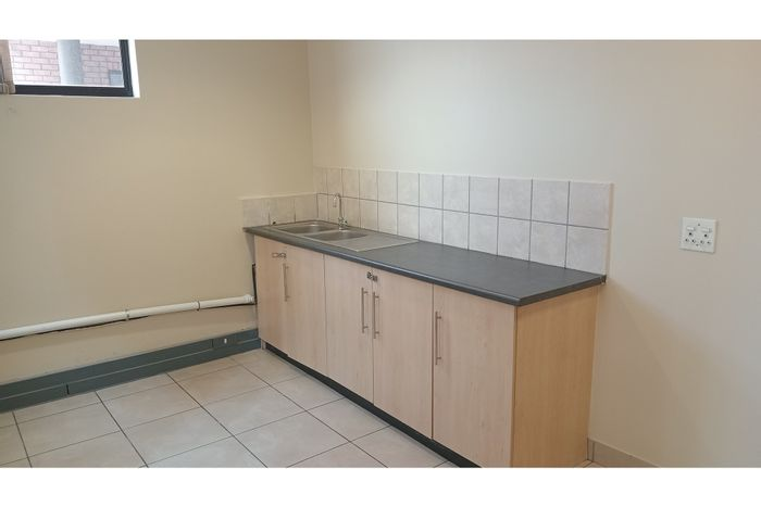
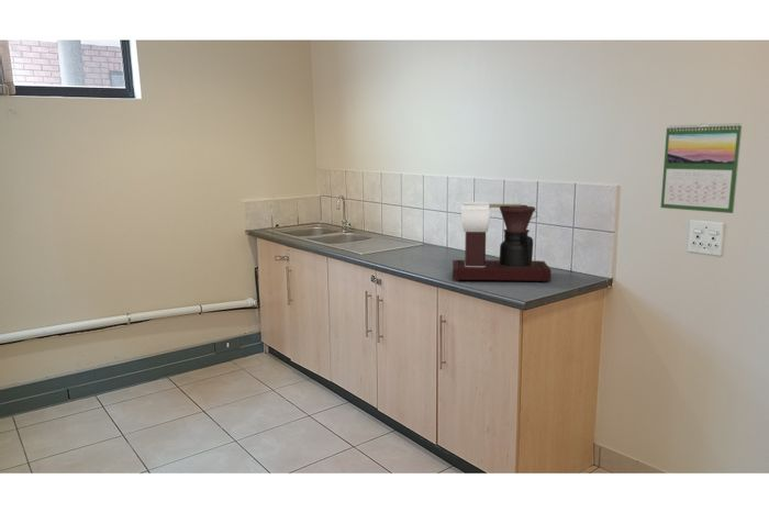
+ calendar [660,122,744,214]
+ coffee maker [452,201,551,283]
